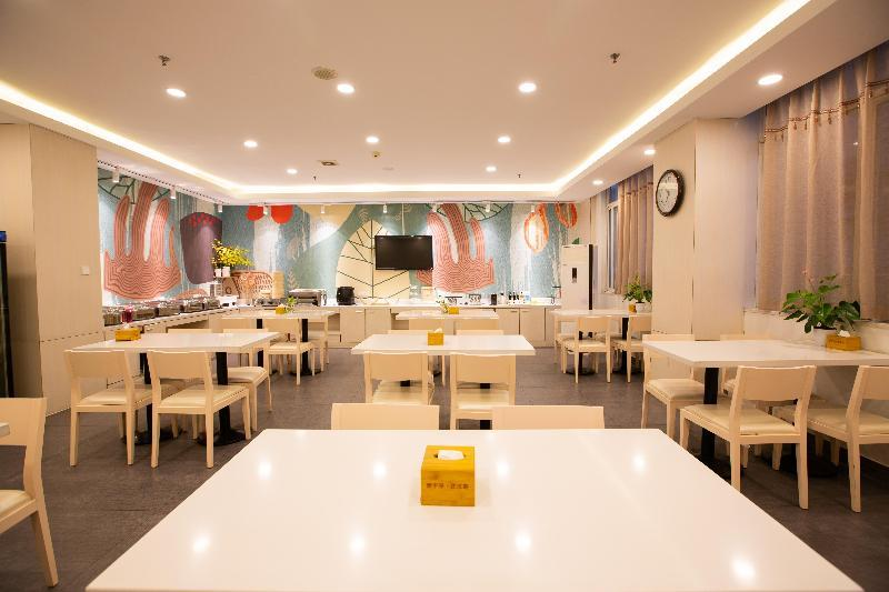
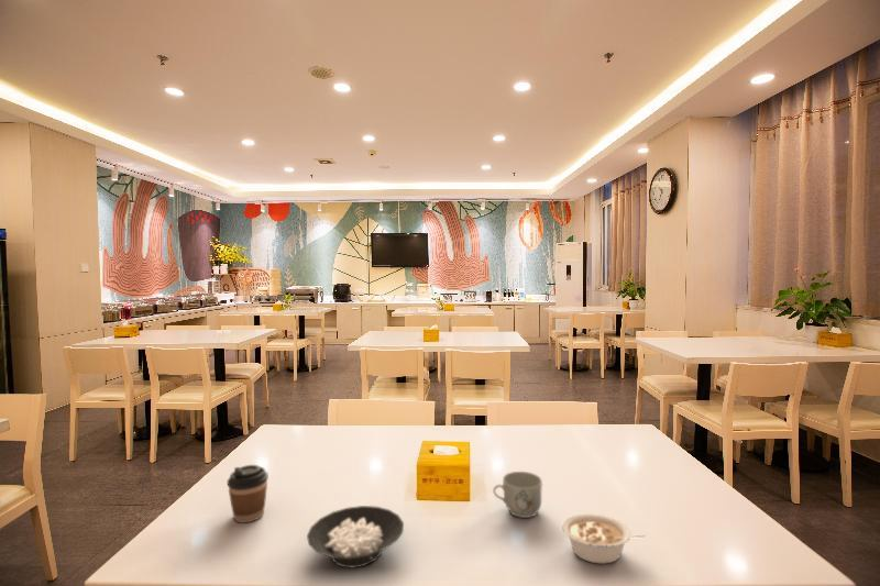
+ legume [561,512,647,565]
+ coffee cup [226,464,270,523]
+ cereal bowl [306,505,405,568]
+ mug [492,471,543,519]
